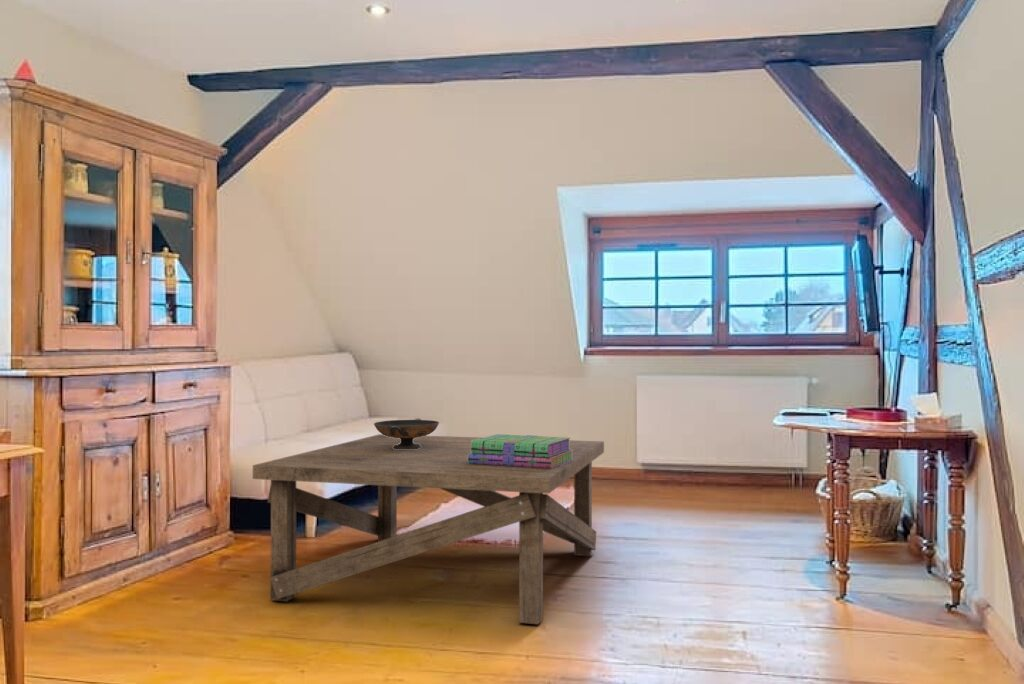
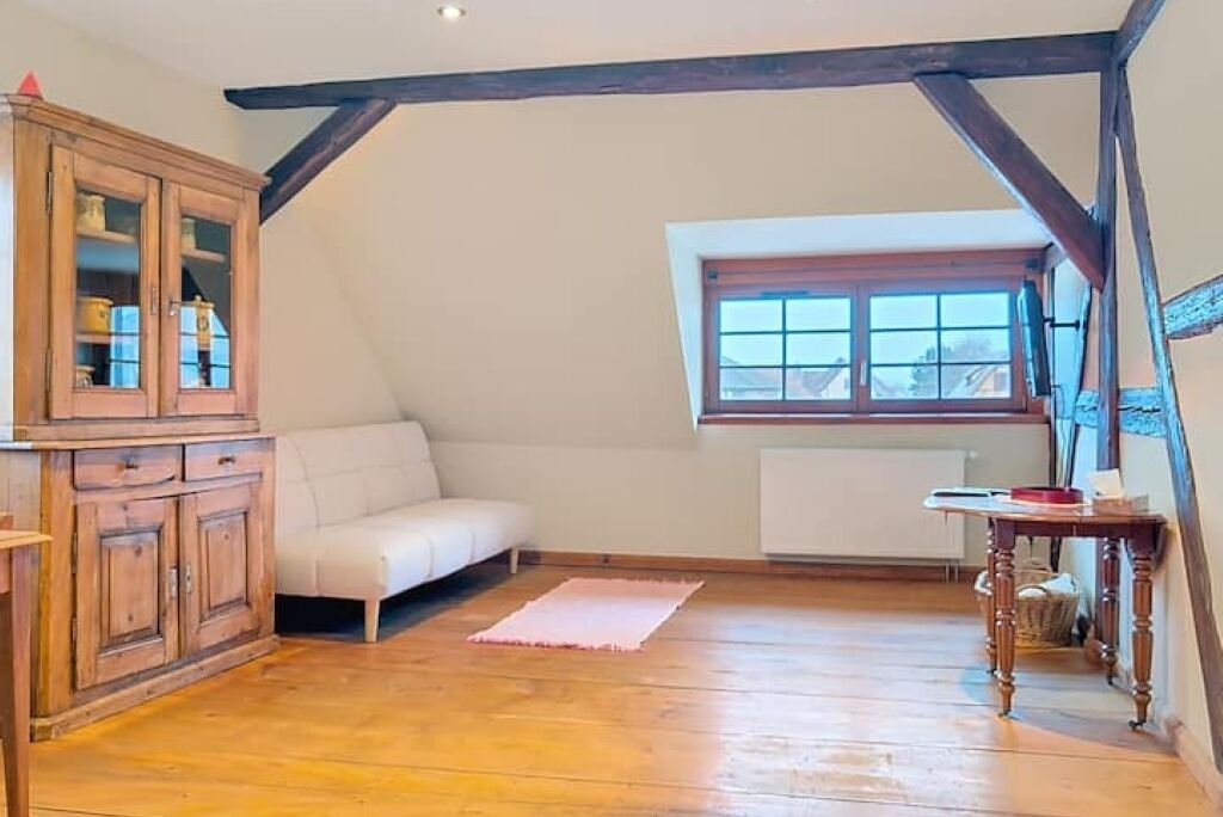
- decorative bowl [373,417,440,449]
- stack of books [468,433,573,469]
- coffee table [252,433,605,625]
